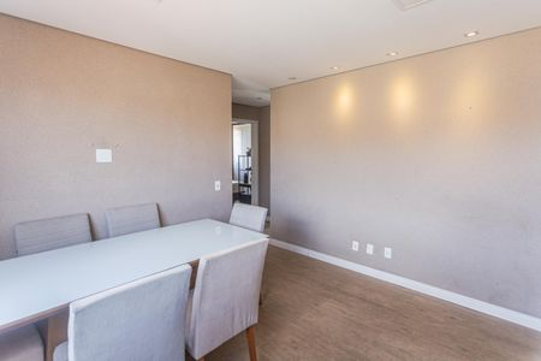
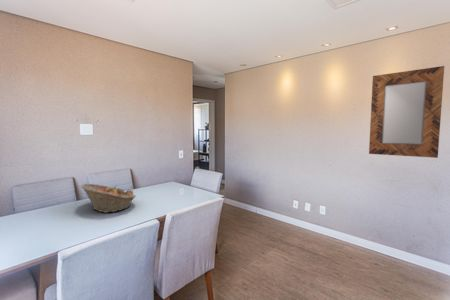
+ home mirror [368,65,445,159]
+ fruit basket [80,183,137,214]
